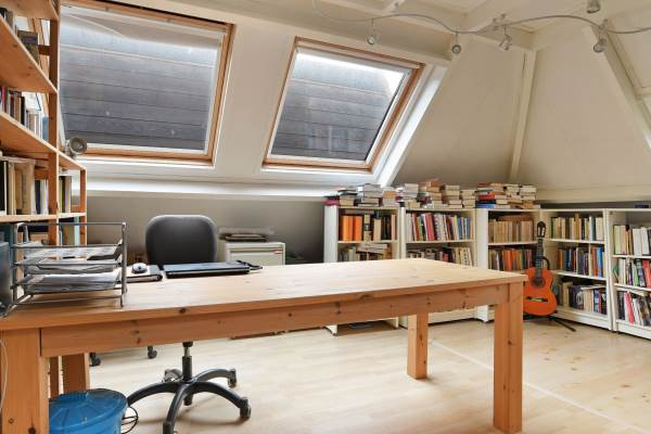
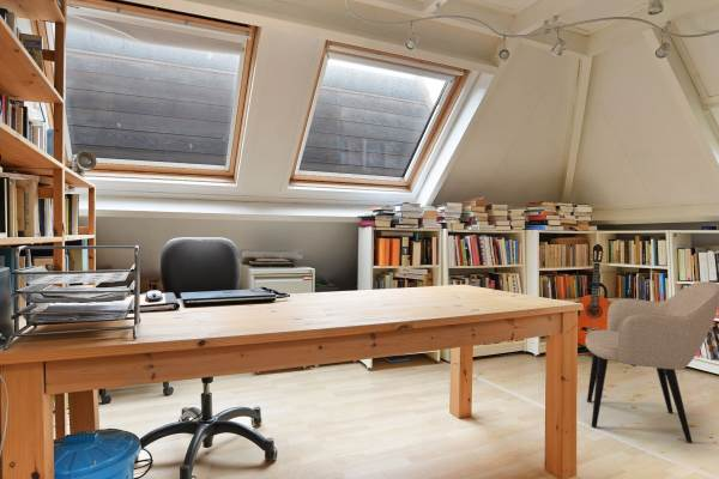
+ armchair [584,280,719,444]
